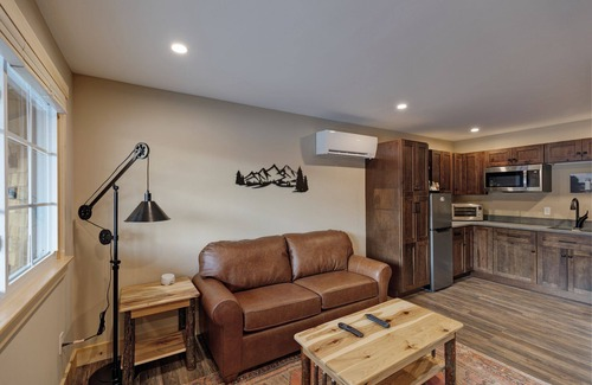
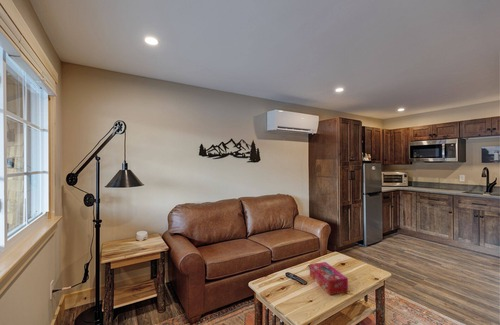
+ tissue box [309,261,349,296]
